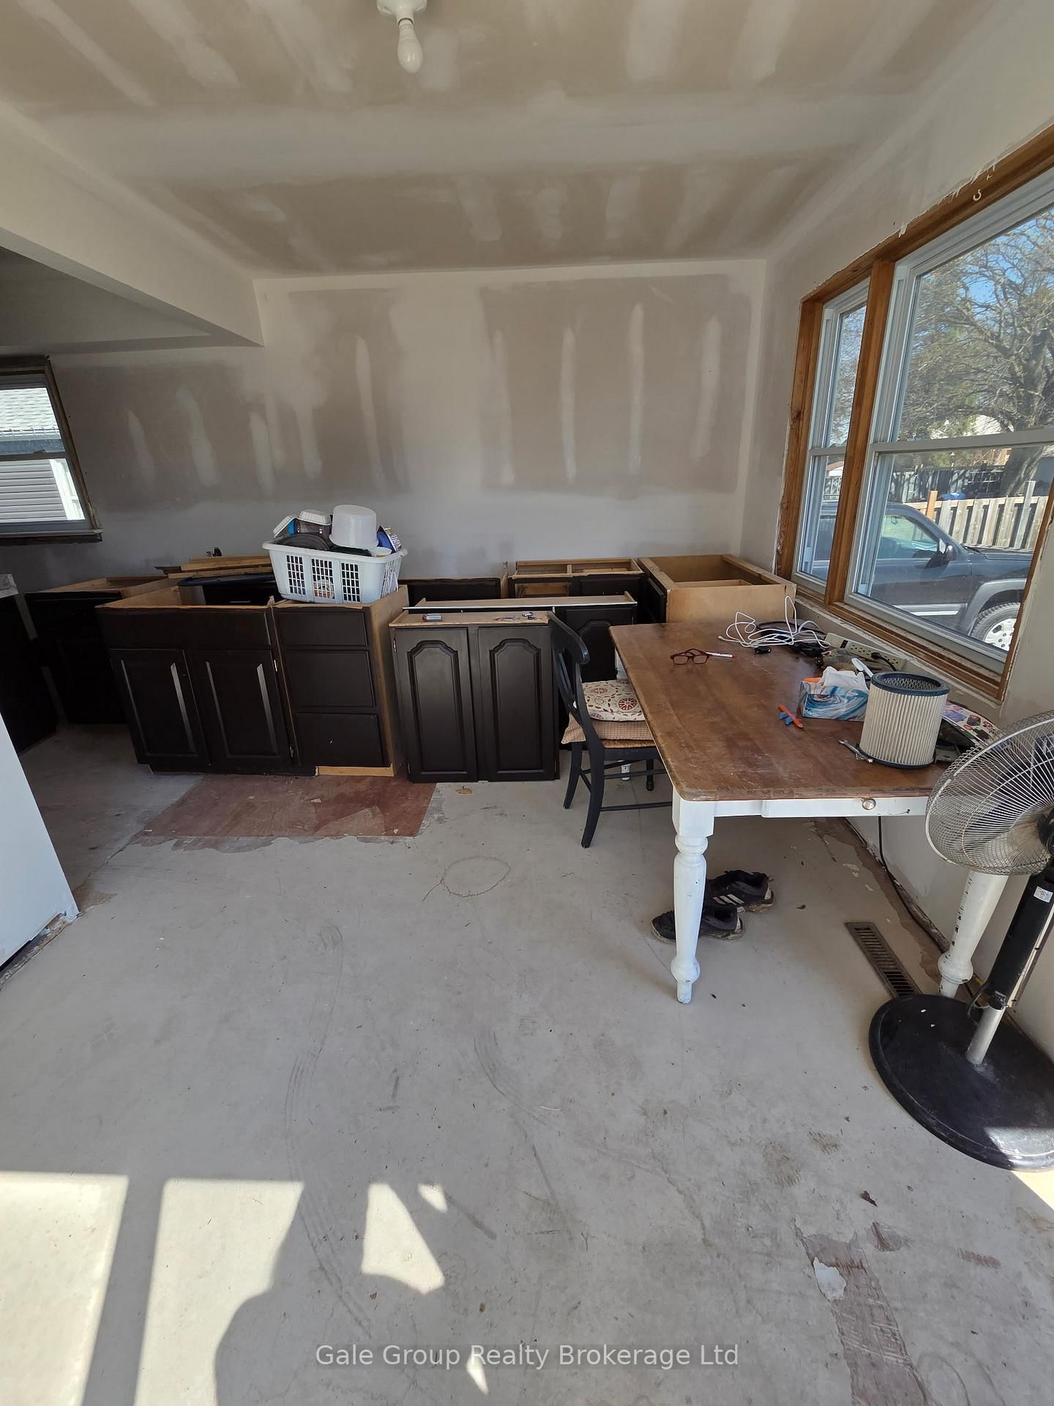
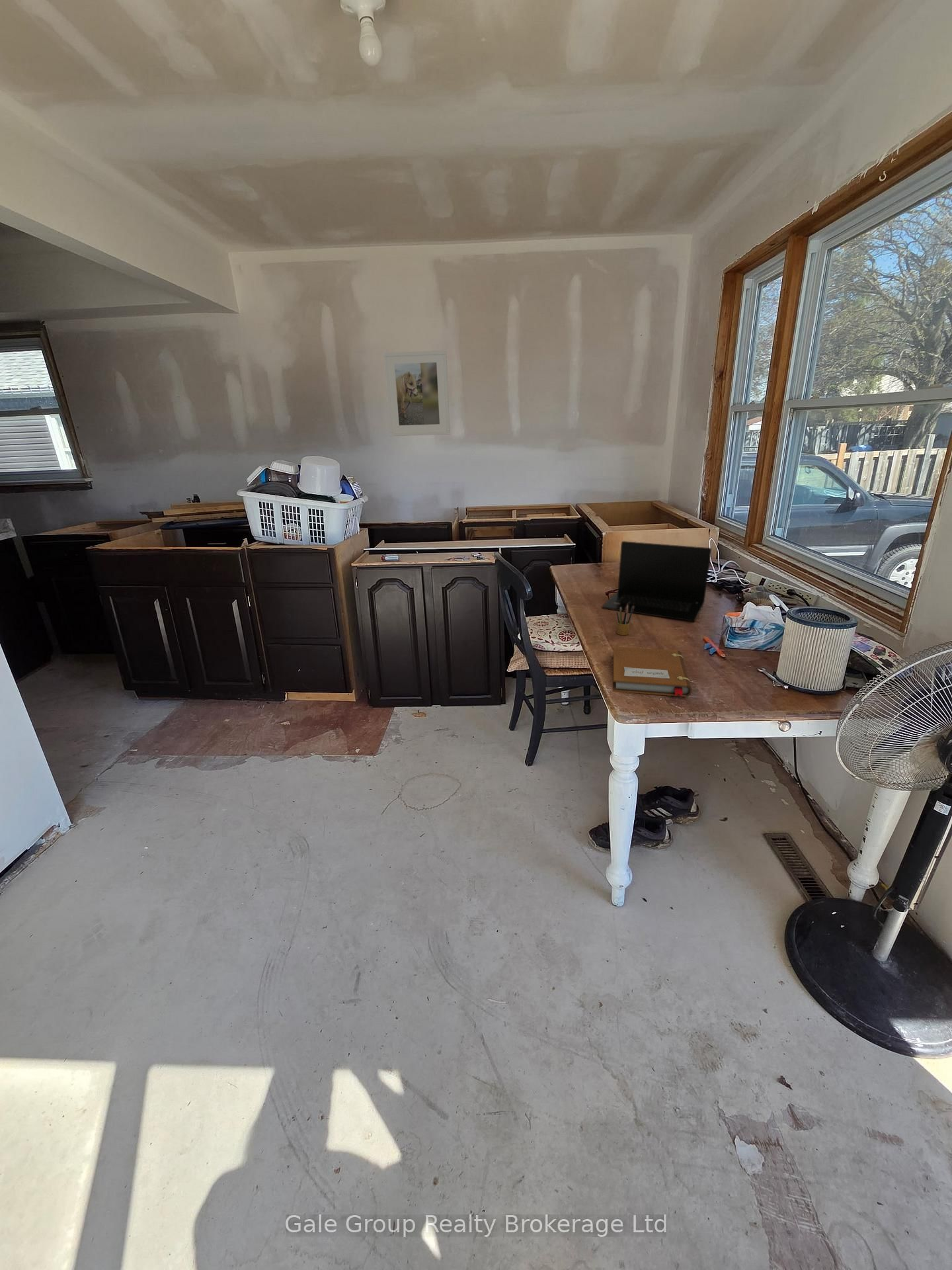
+ laptop [601,540,712,622]
+ notebook [612,646,692,697]
+ pencil box [616,604,634,636]
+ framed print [383,350,451,437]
